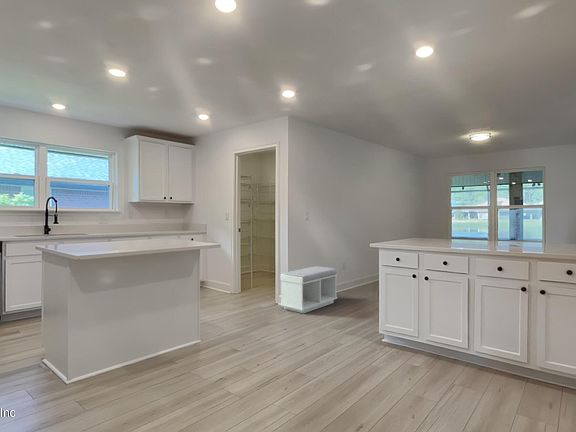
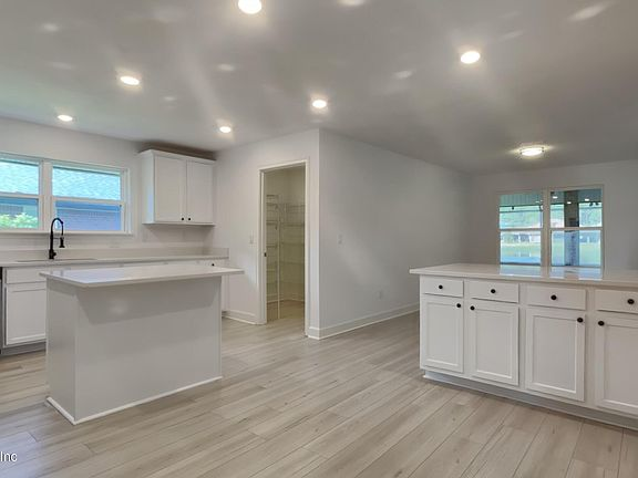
- bench [279,265,338,314]
